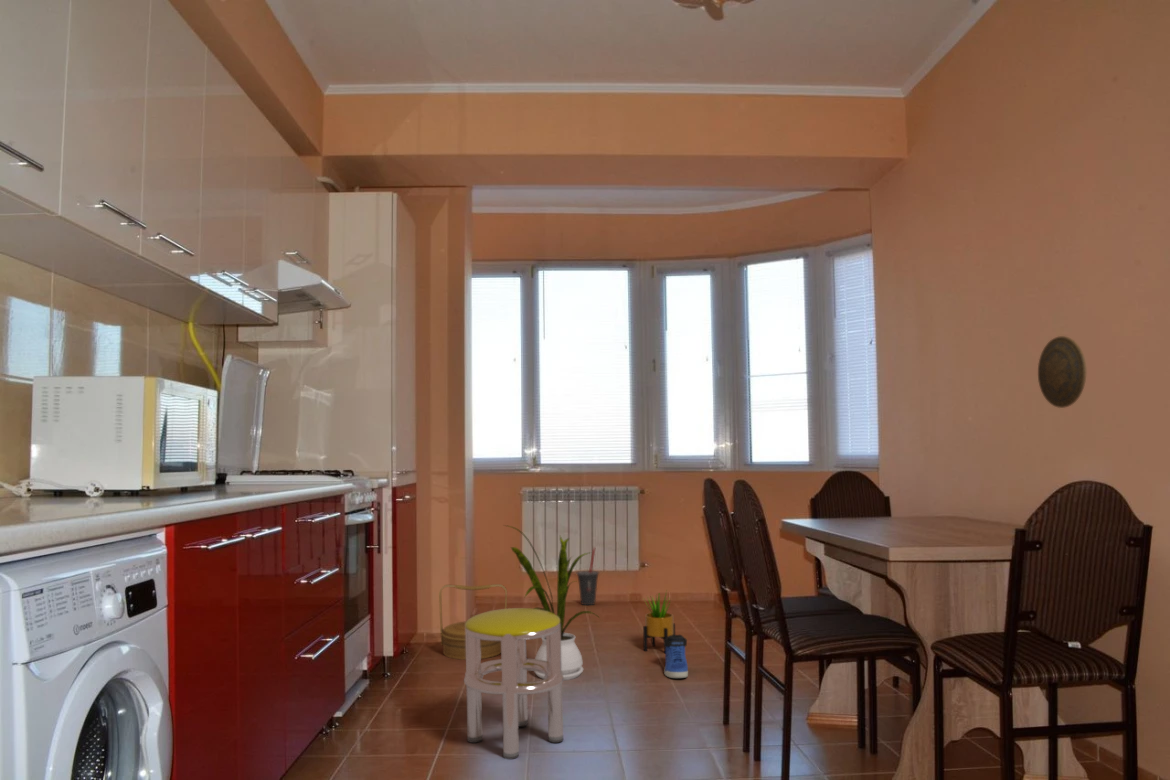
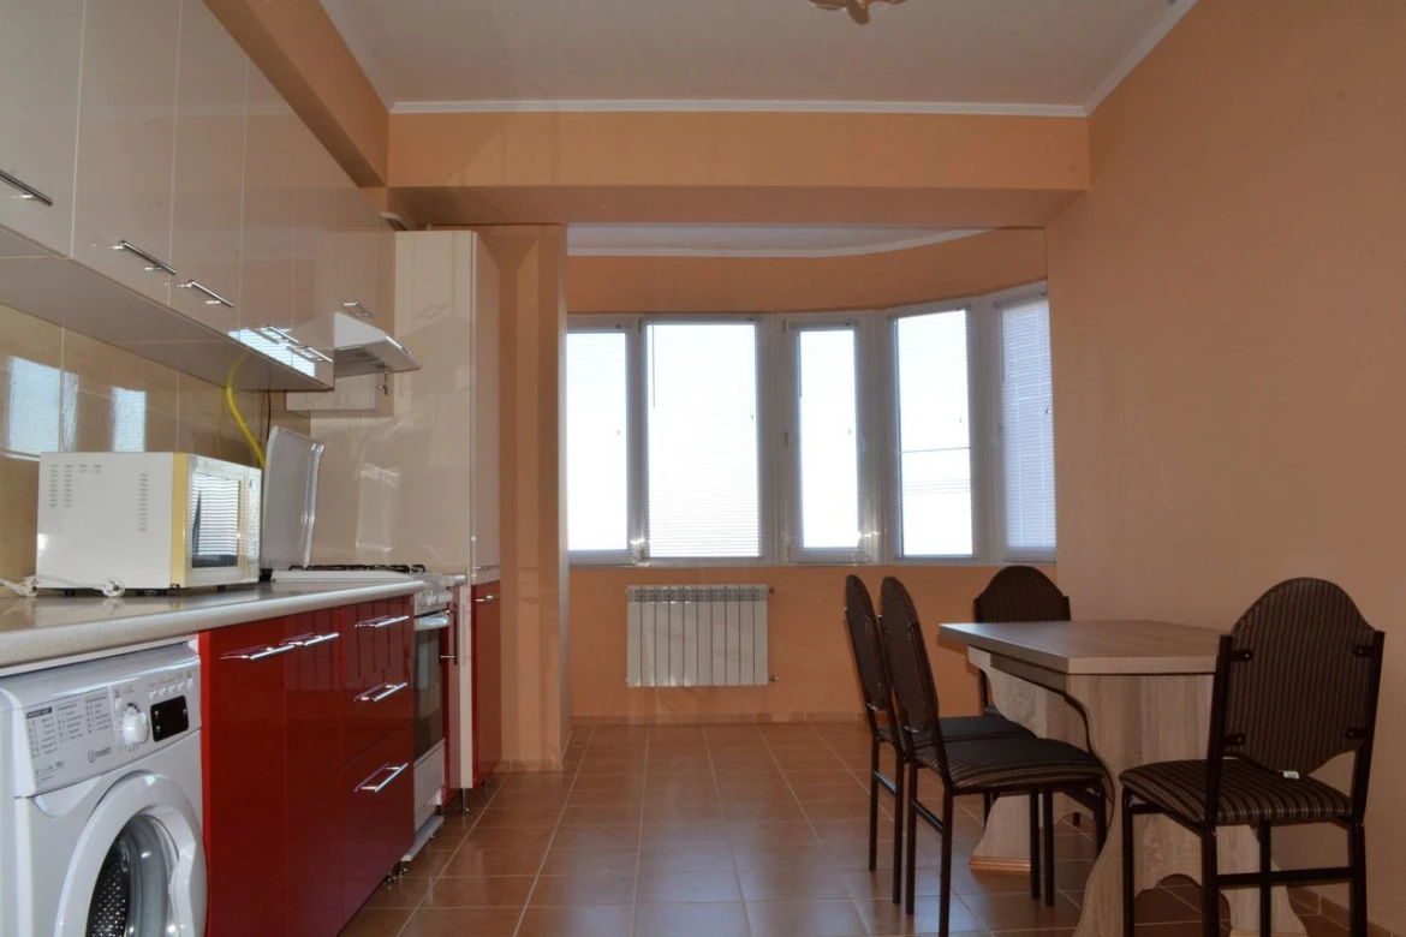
- sneaker [662,634,689,679]
- decorative plate [1037,335,1087,409]
- potted plant [642,590,676,654]
- beverage cup [575,546,600,606]
- house plant [503,524,601,681]
- stool [463,607,565,760]
- basket [438,583,508,661]
